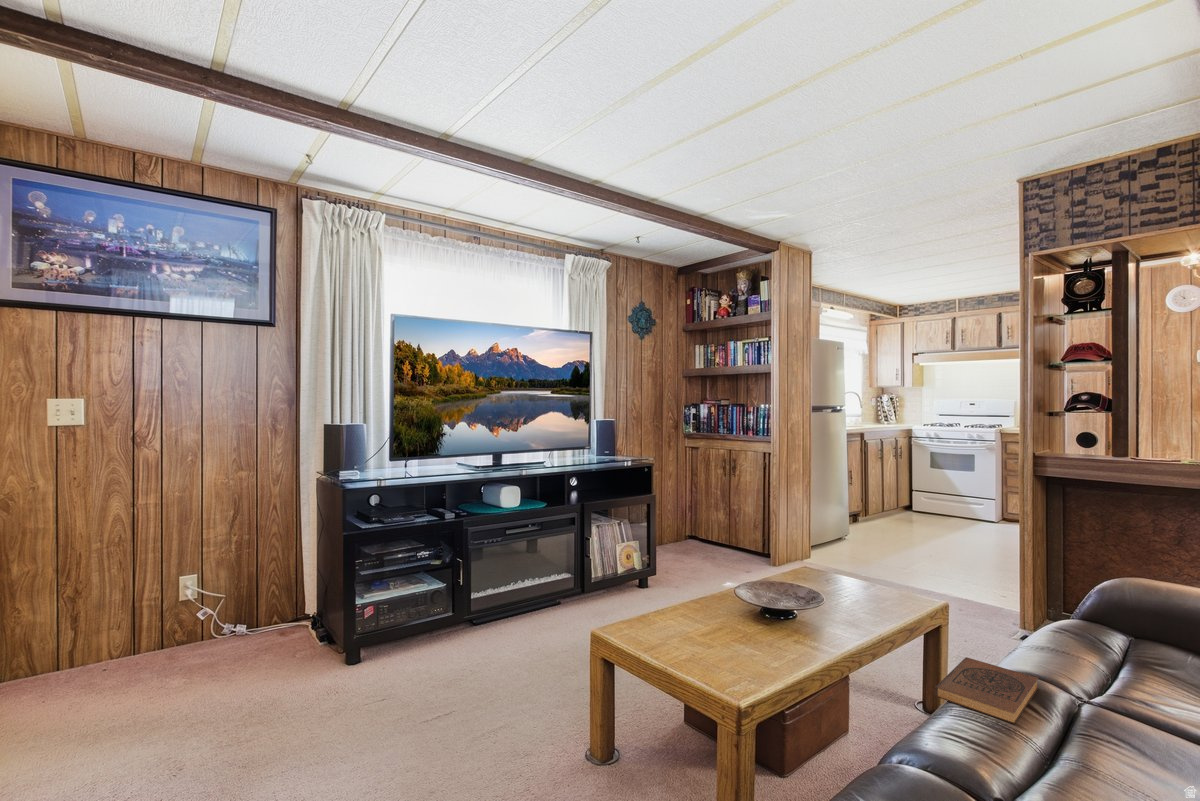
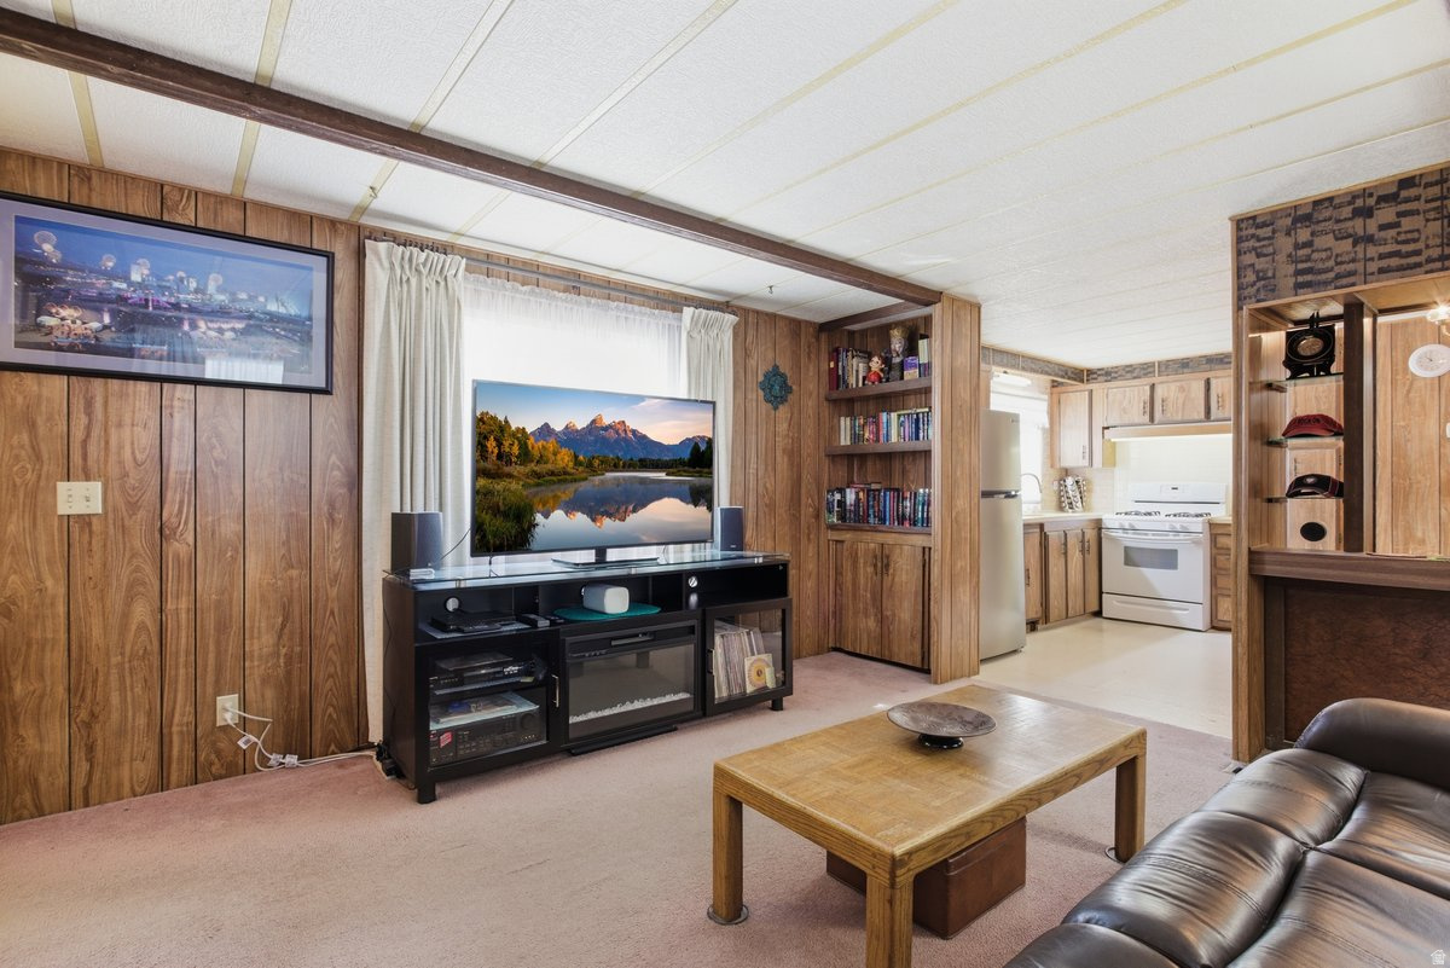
- book [934,656,1039,725]
